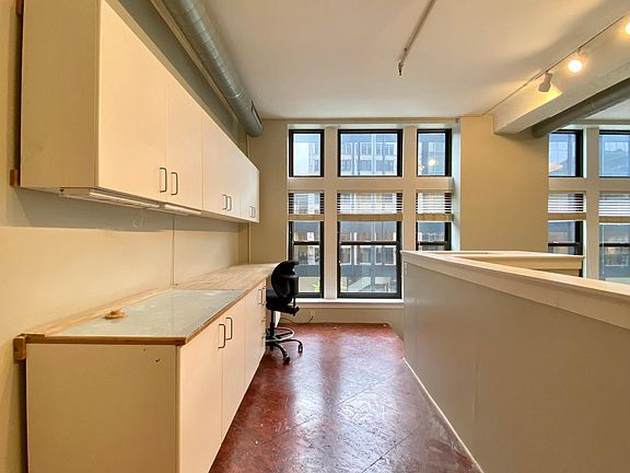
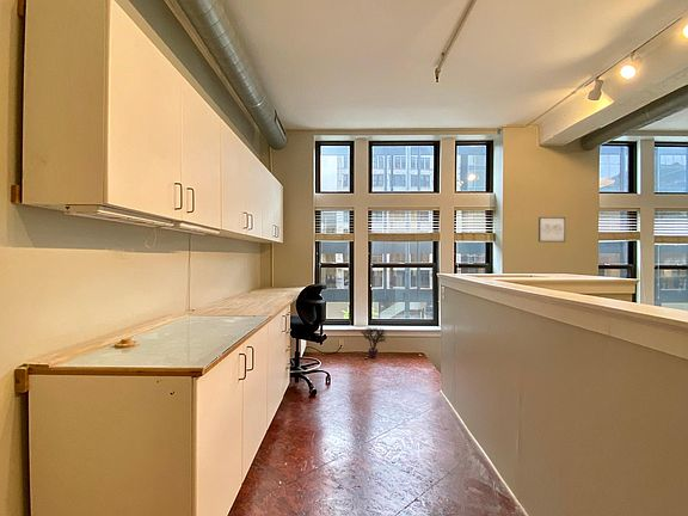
+ wall art [538,216,566,244]
+ potted plant [360,326,387,360]
